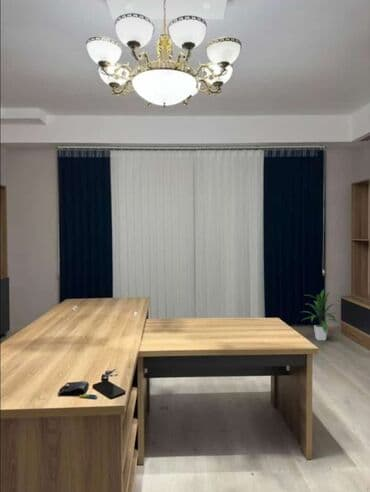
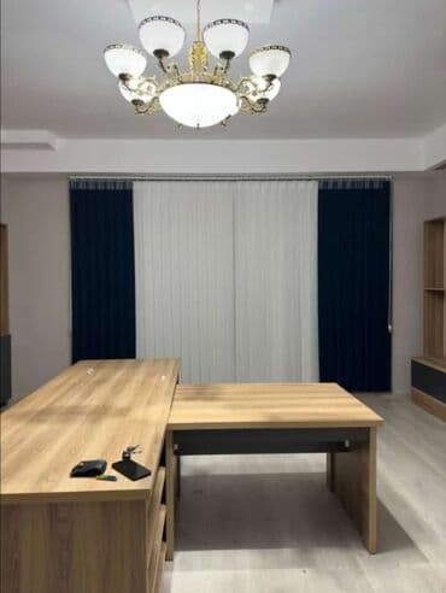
- indoor plant [301,288,340,341]
